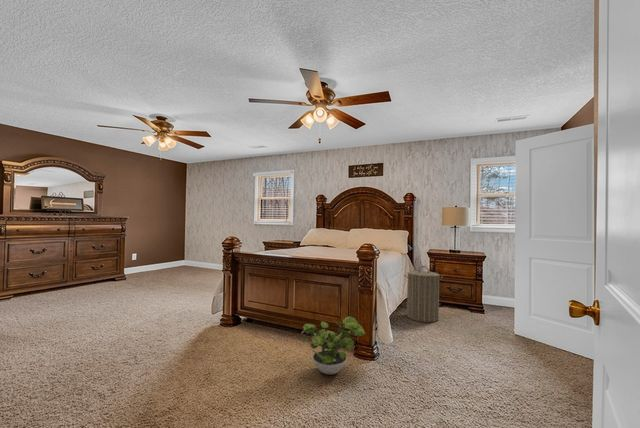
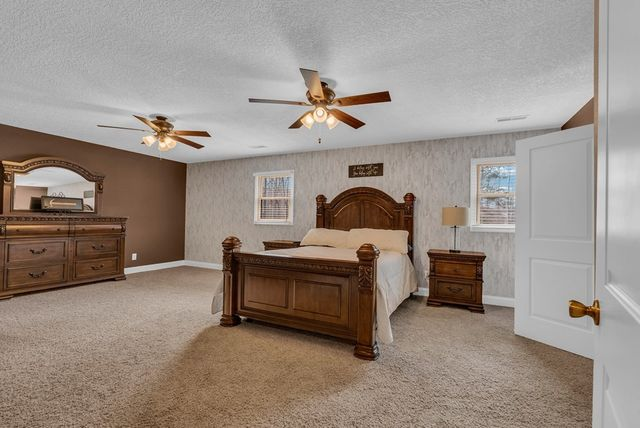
- laundry hamper [403,265,444,323]
- potted plant [300,315,366,375]
